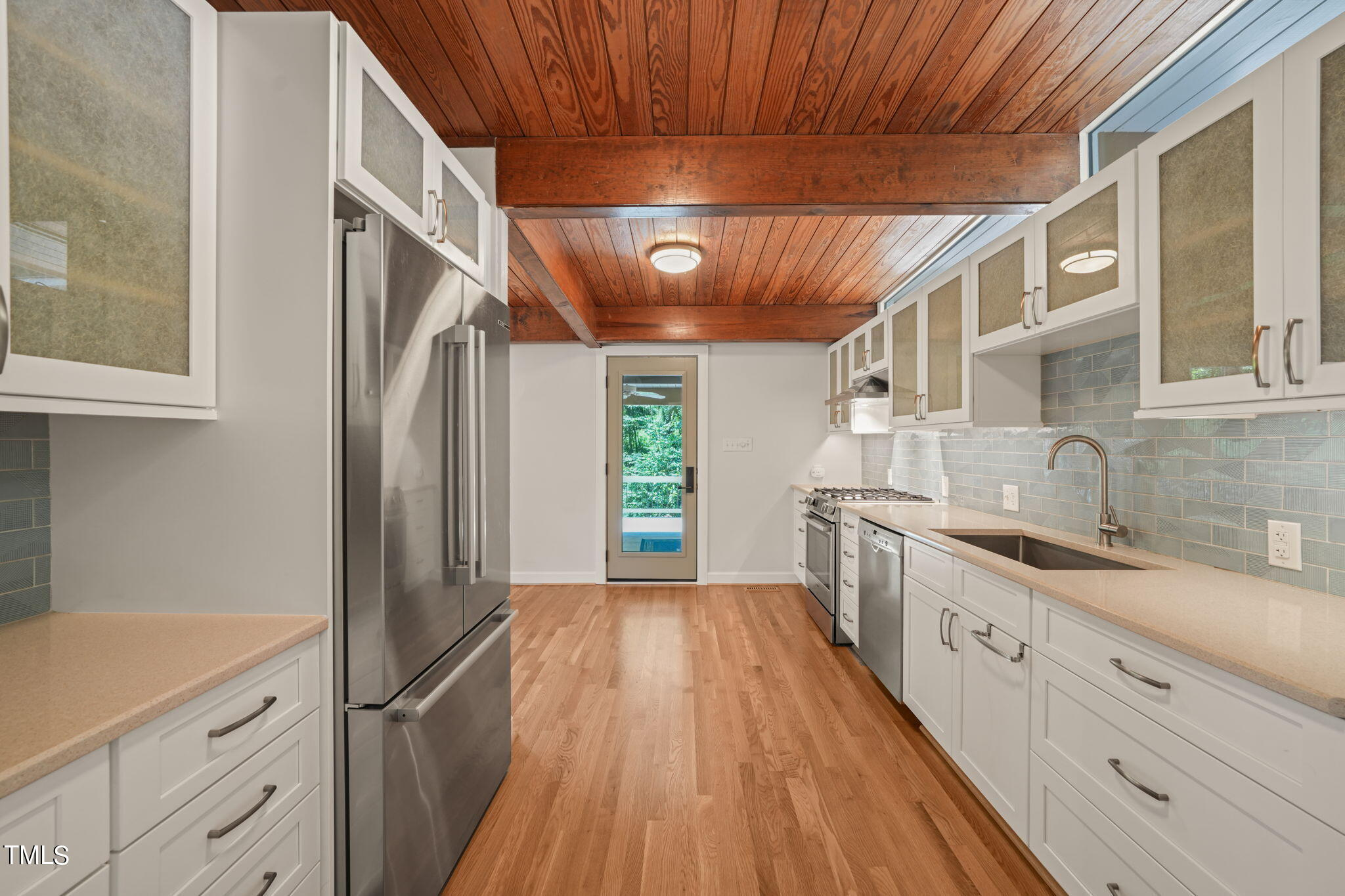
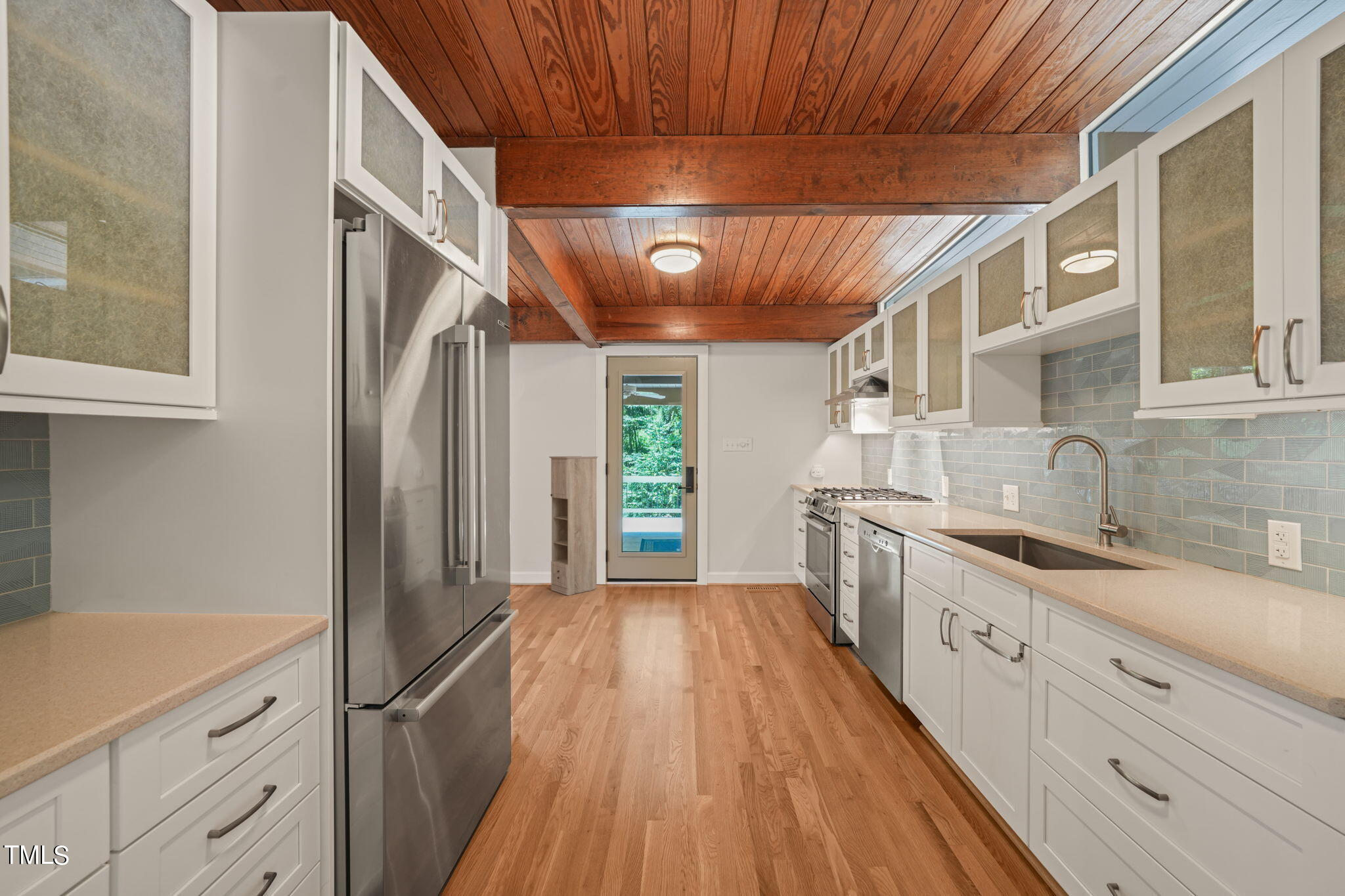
+ storage cabinet [548,456,598,596]
